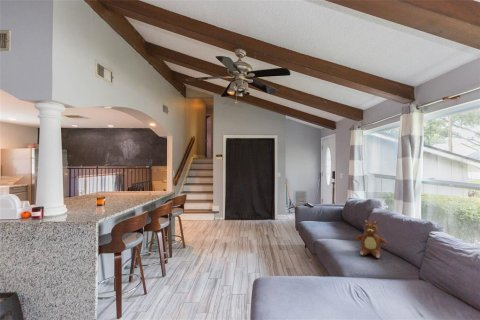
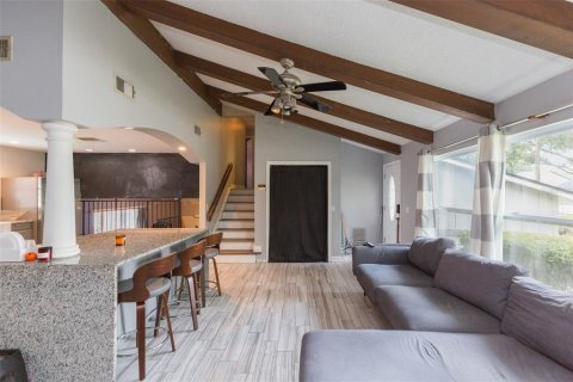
- teddy bear [355,218,388,259]
